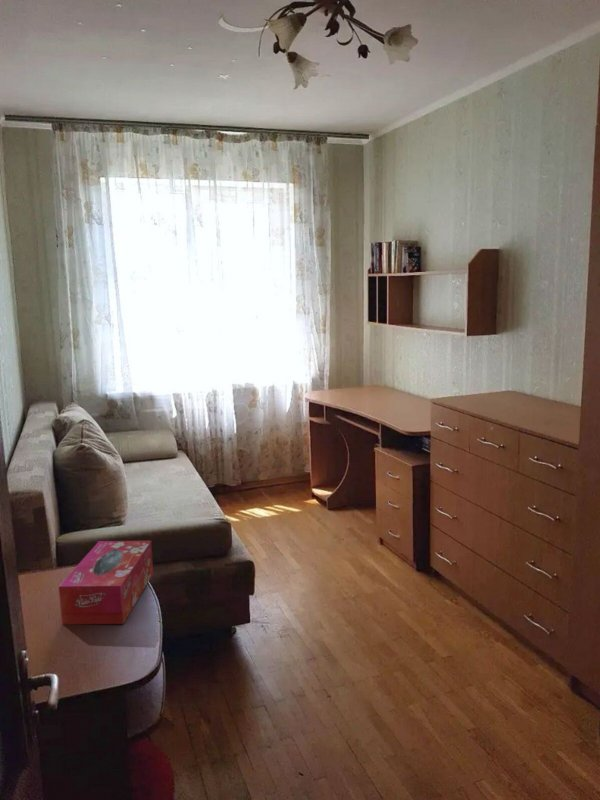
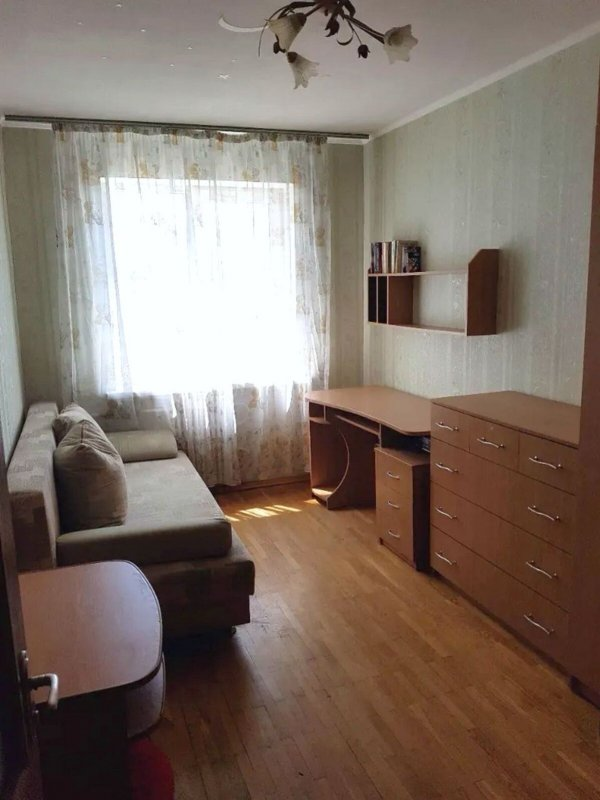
- tissue box [58,540,154,625]
